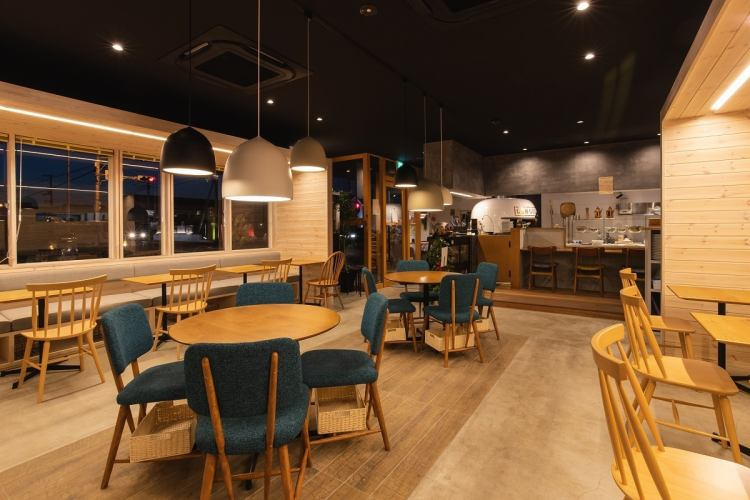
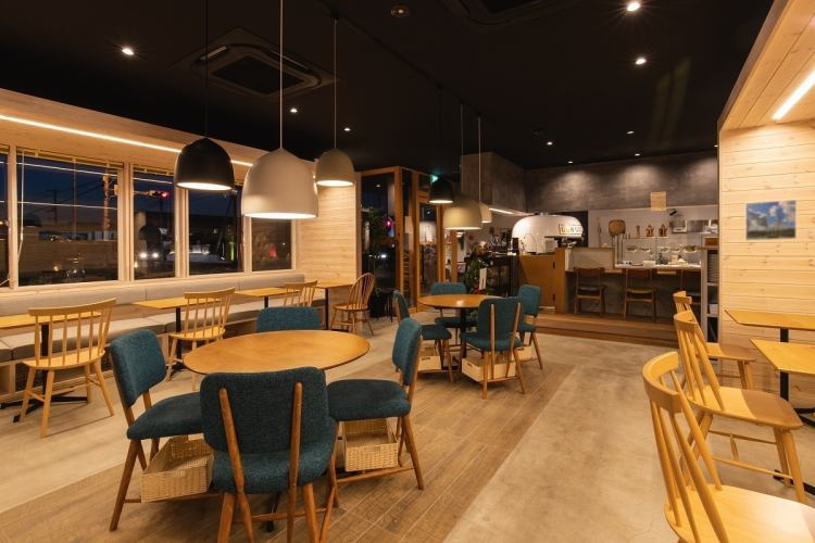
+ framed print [744,199,798,242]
